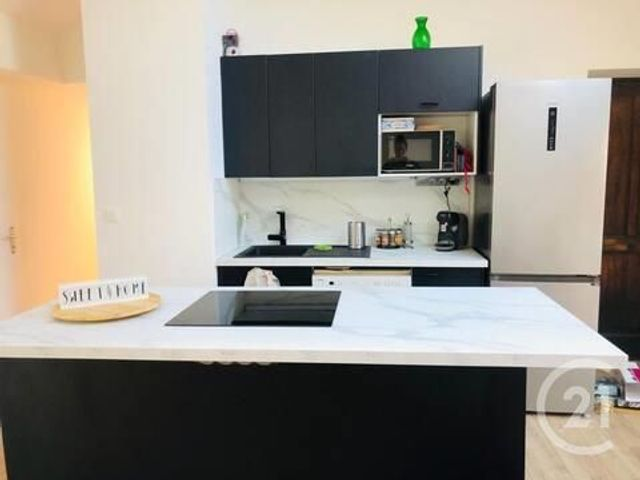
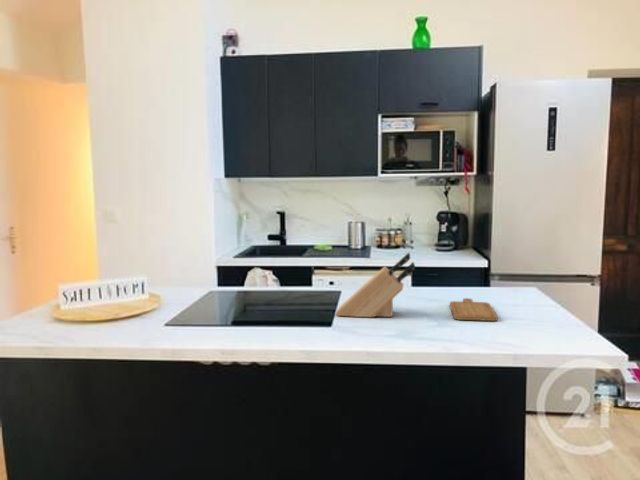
+ chopping board [449,297,499,322]
+ knife block [334,252,416,318]
